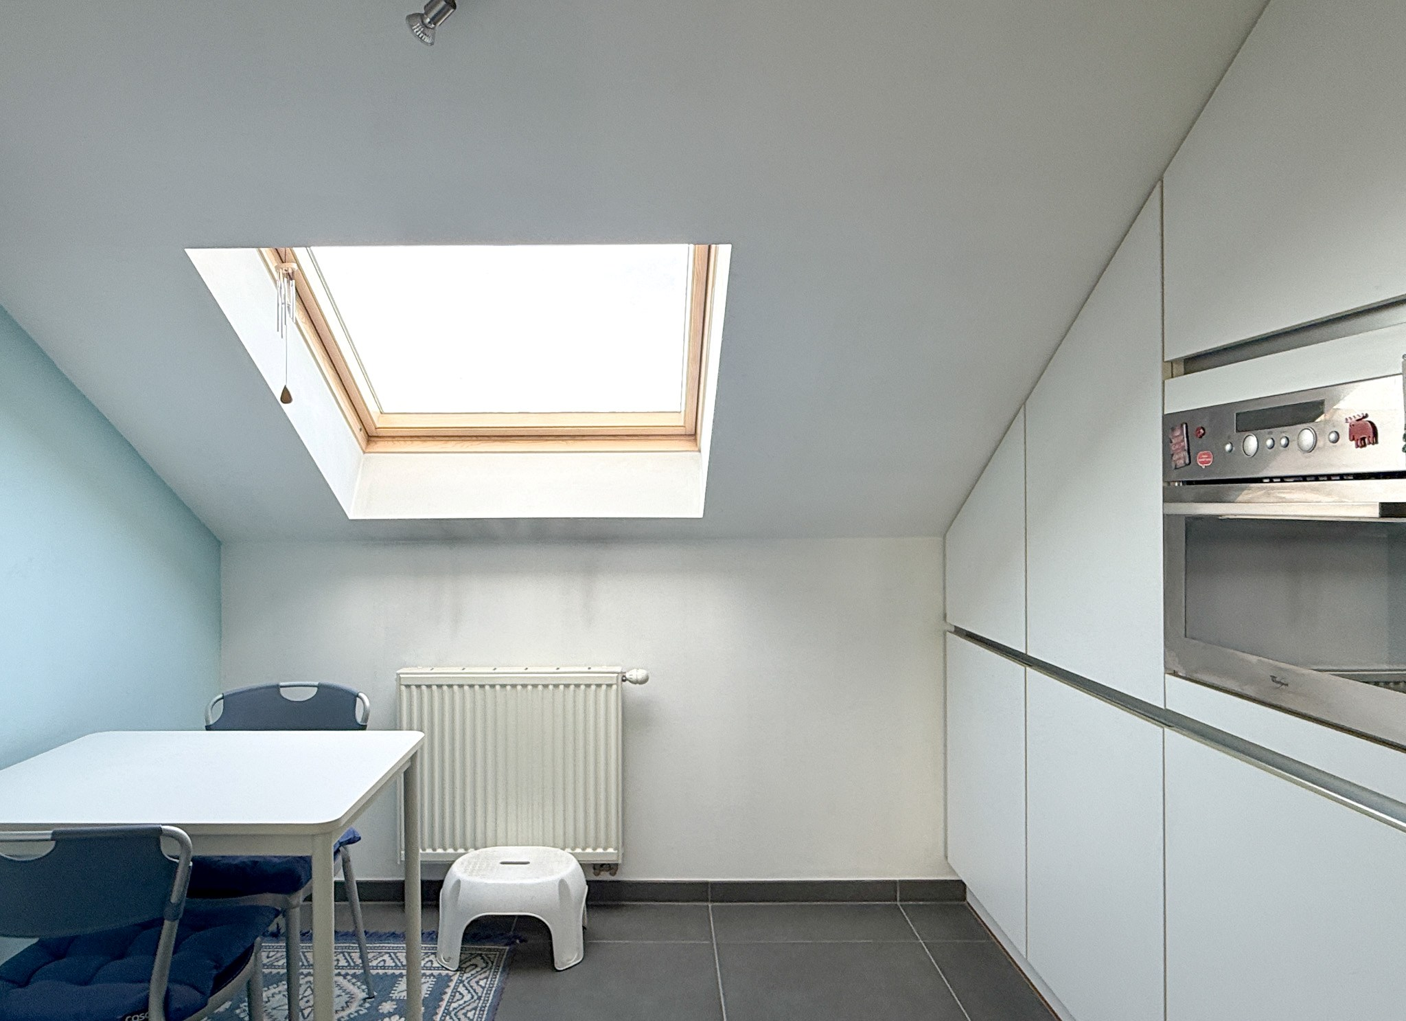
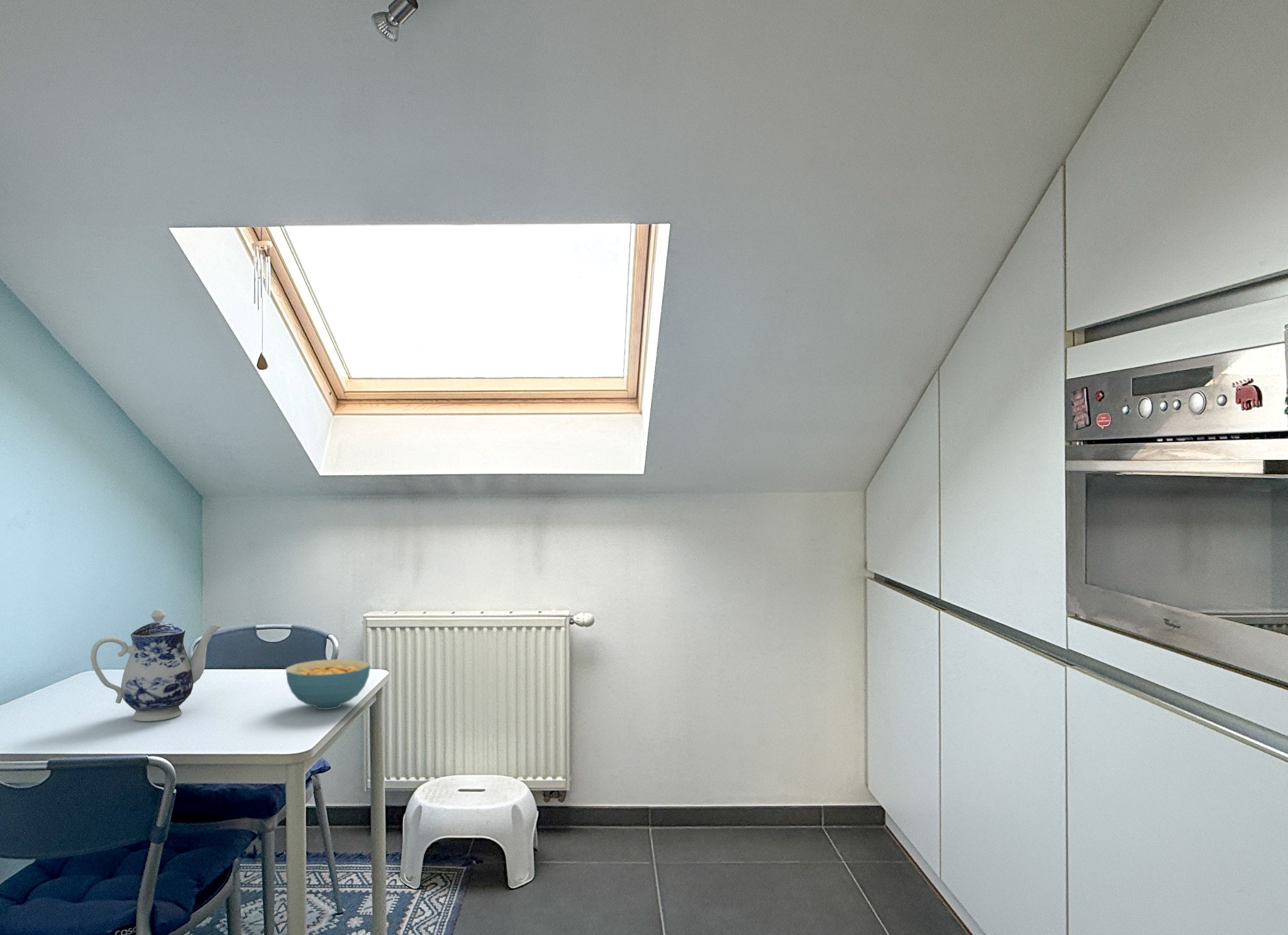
+ teapot [90,608,221,722]
+ cereal bowl [285,658,371,710]
